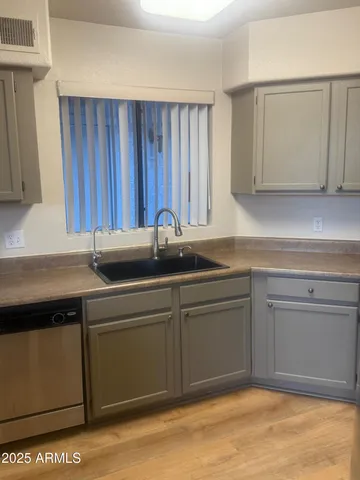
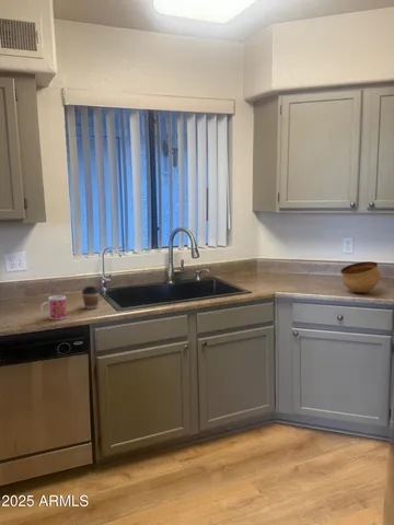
+ coffee cup [81,285,101,311]
+ mug [39,294,68,320]
+ bowl [340,260,382,294]
